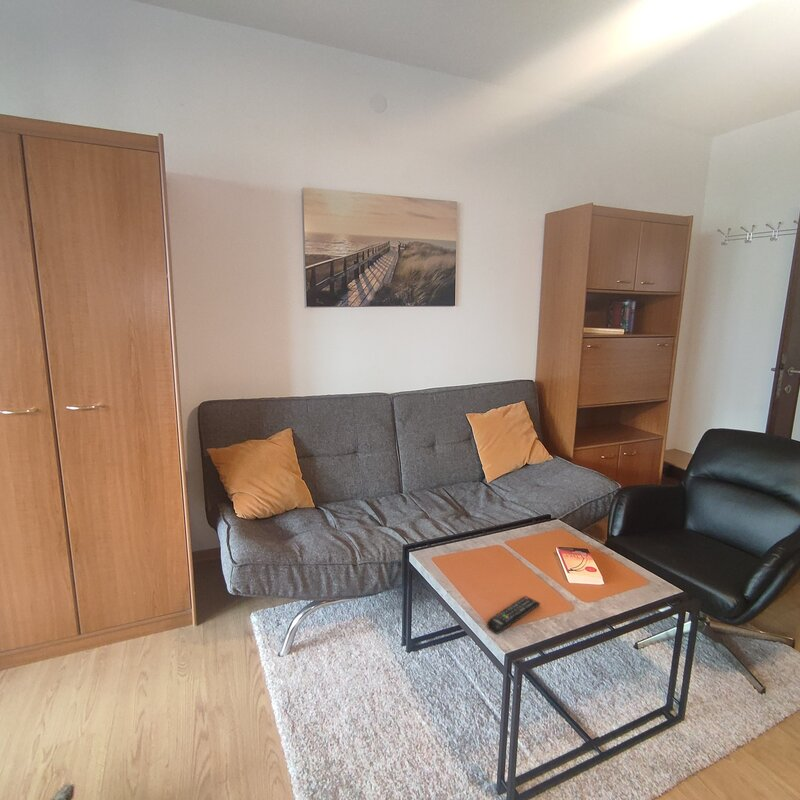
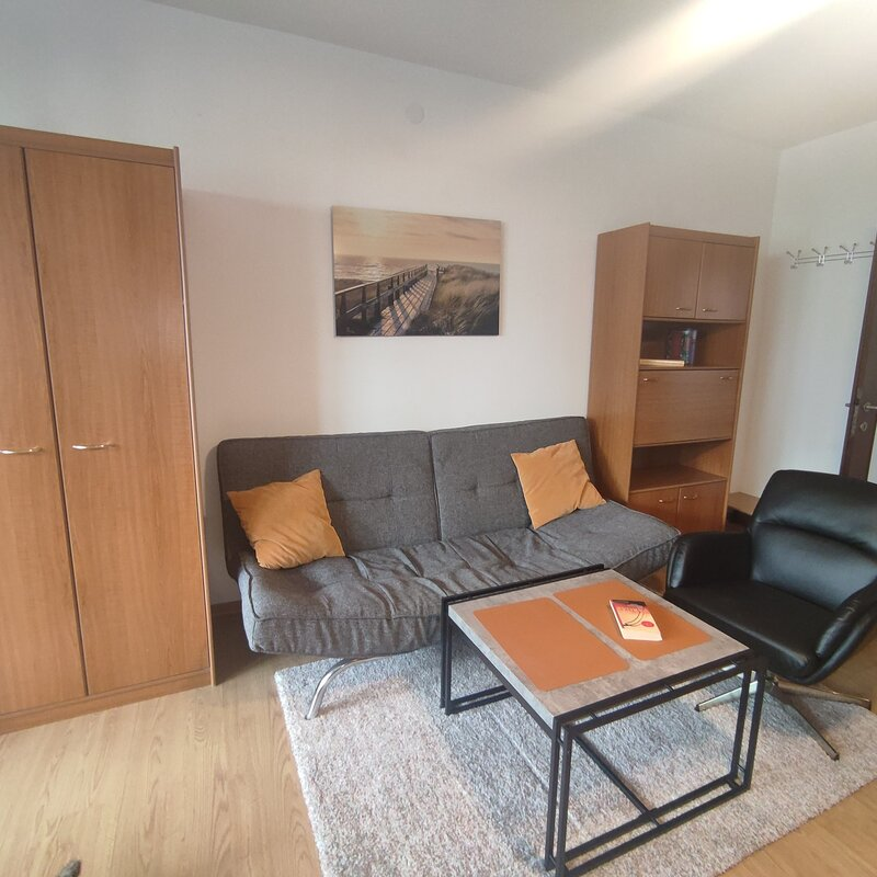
- remote control [486,595,541,635]
